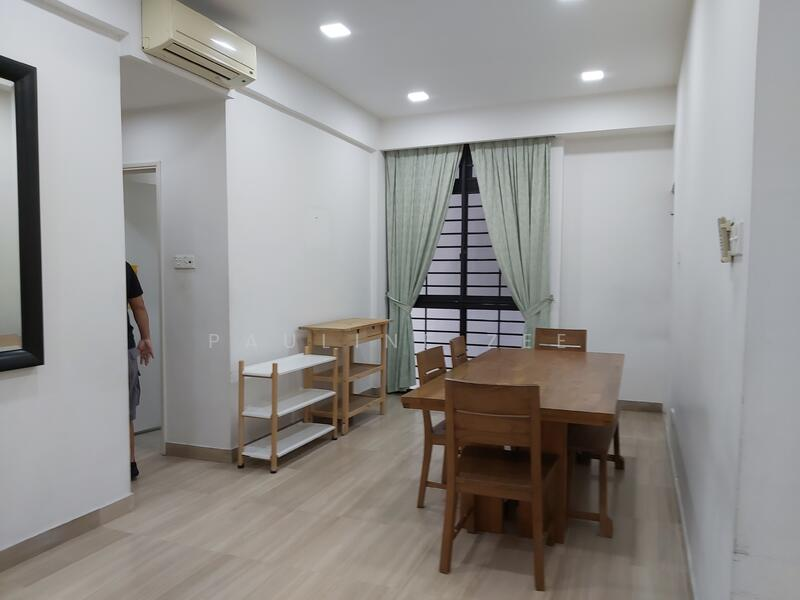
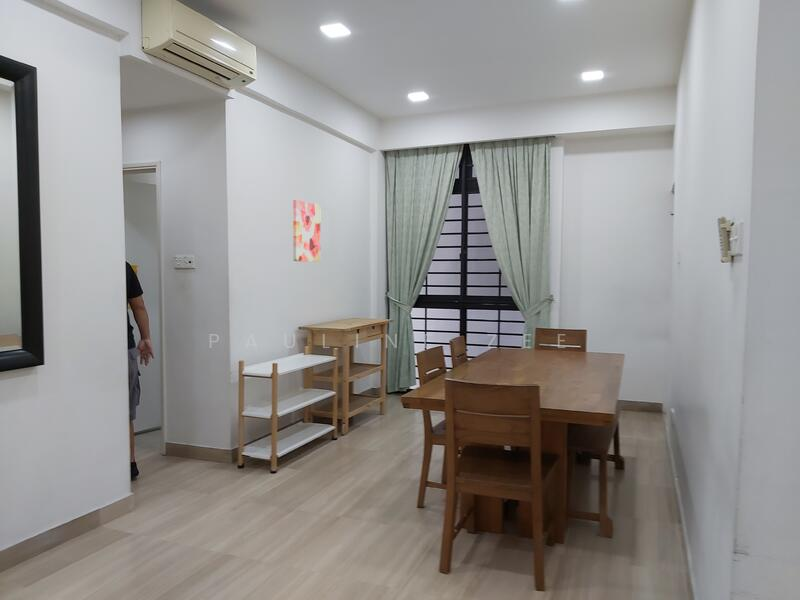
+ wall art [292,199,321,263]
